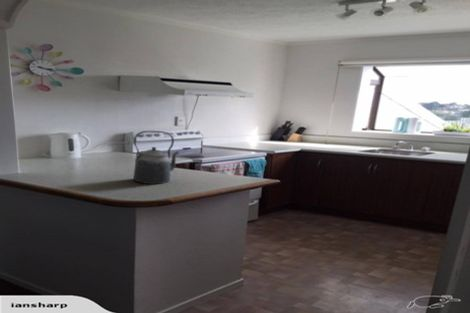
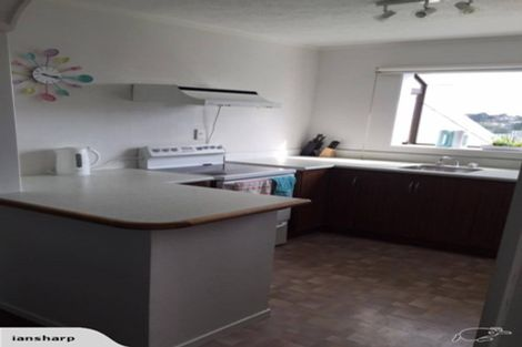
- kettle [132,130,180,185]
